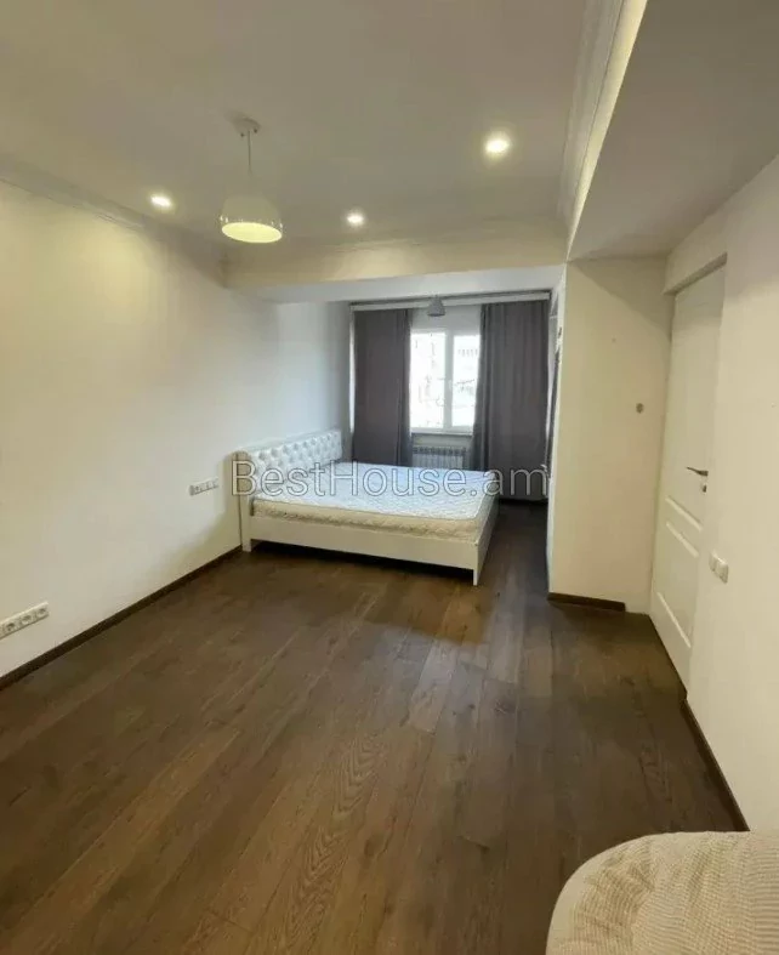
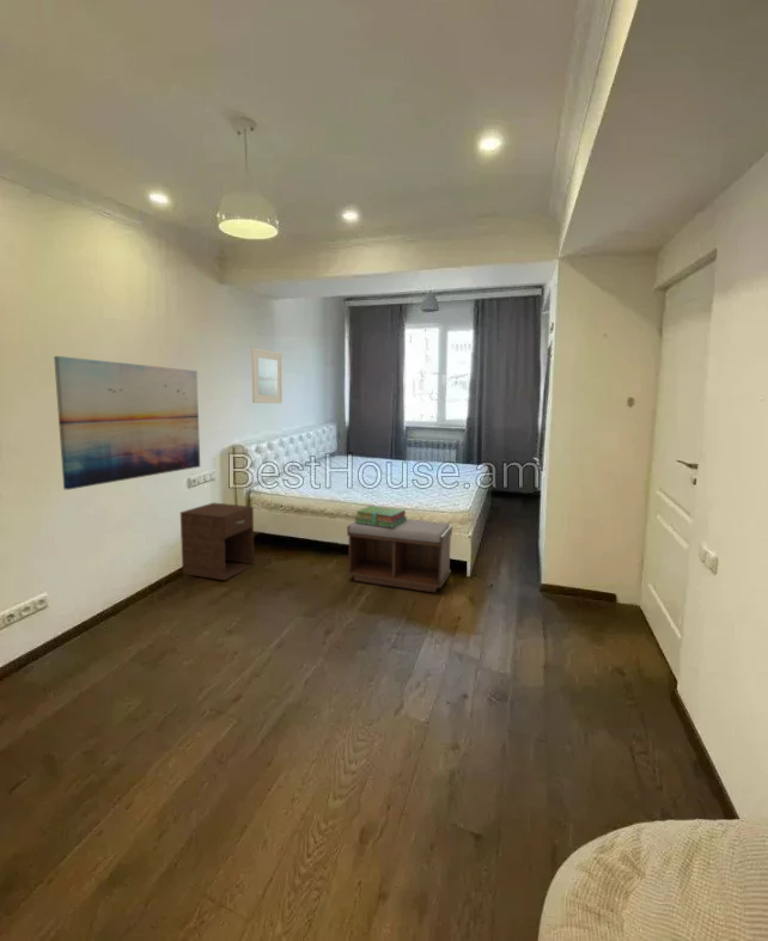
+ bench [346,518,453,593]
+ nightstand [179,501,255,581]
+ stack of books [354,505,408,527]
+ wall art [53,355,201,491]
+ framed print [250,347,284,404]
